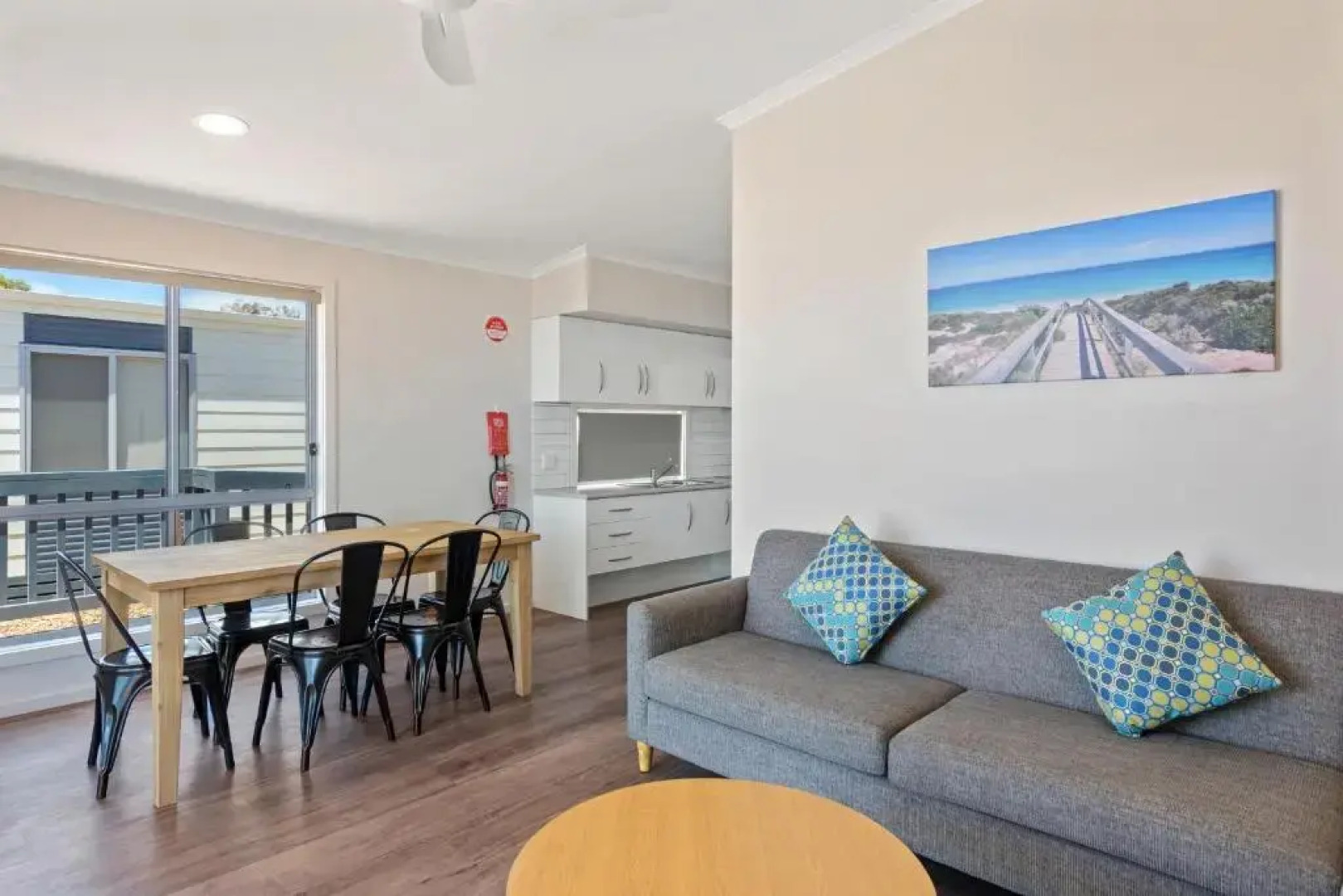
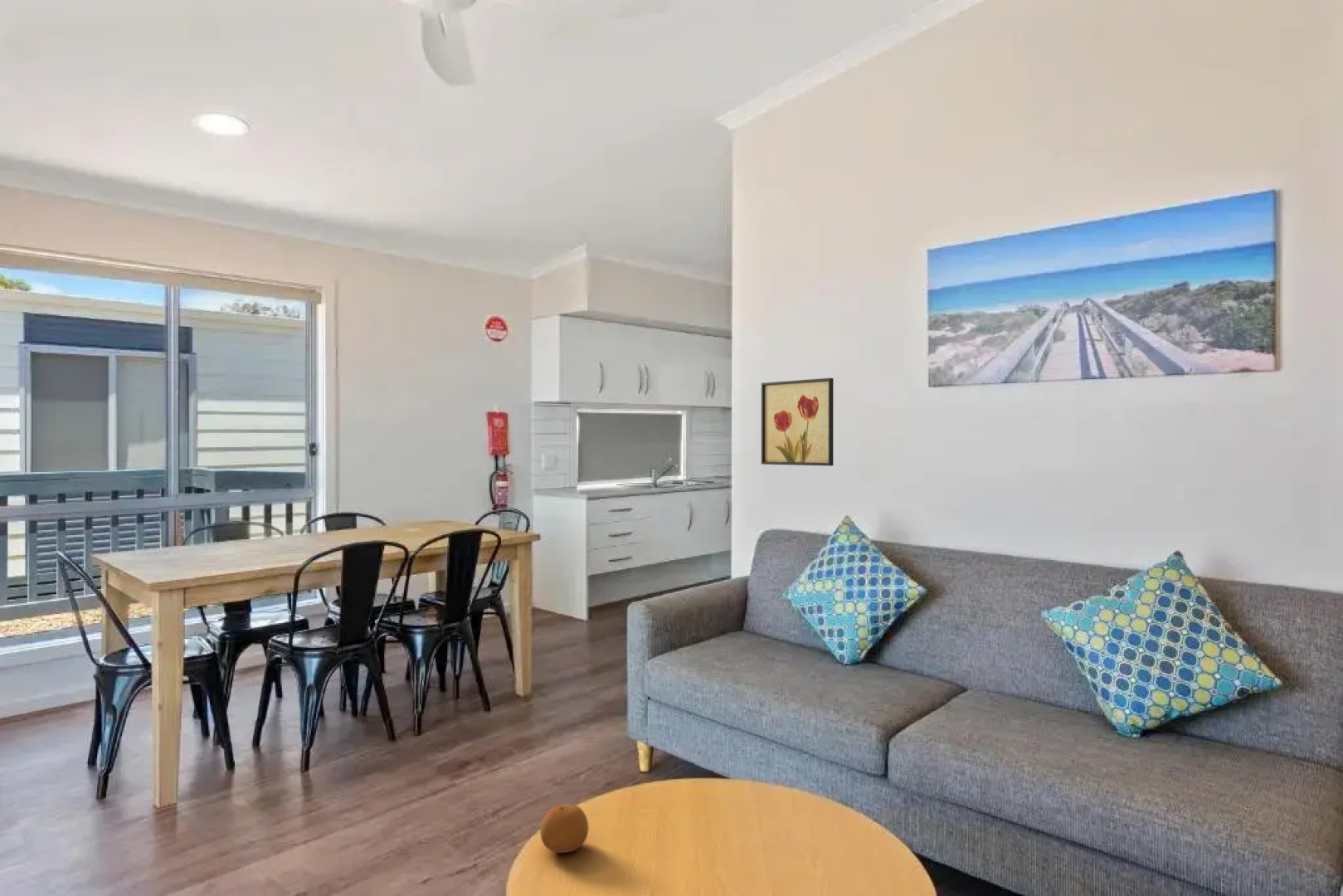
+ wall art [761,377,835,466]
+ fruit [539,803,590,854]
